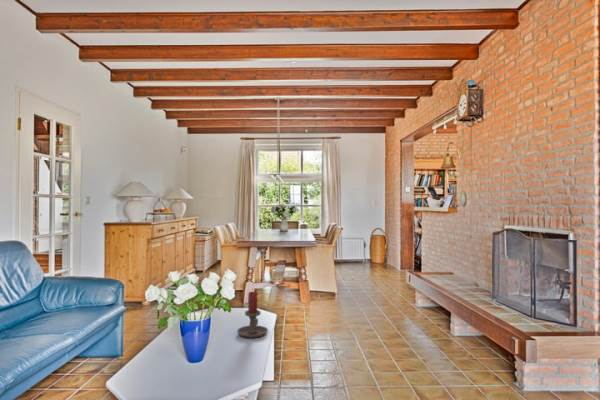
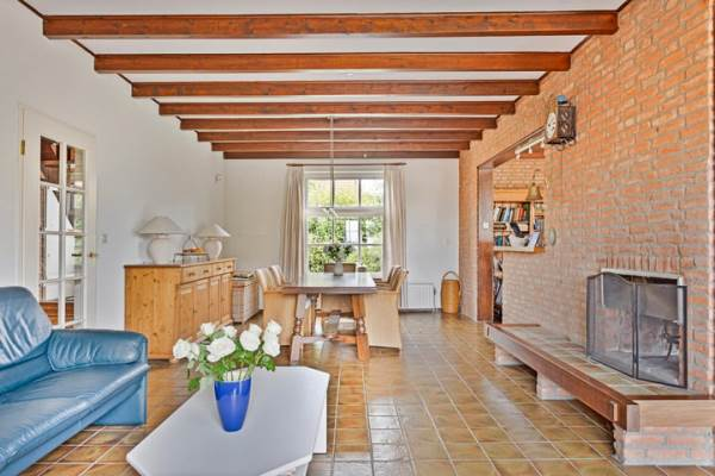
- candle holder [236,290,269,339]
